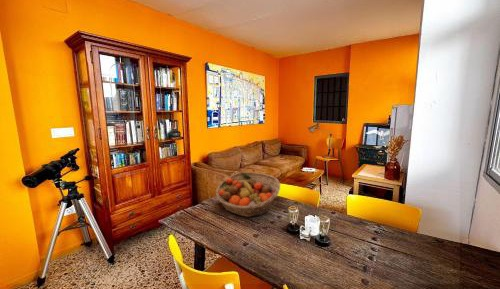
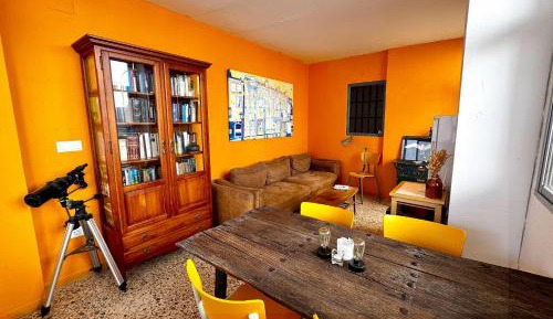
- fruit basket [214,171,281,218]
